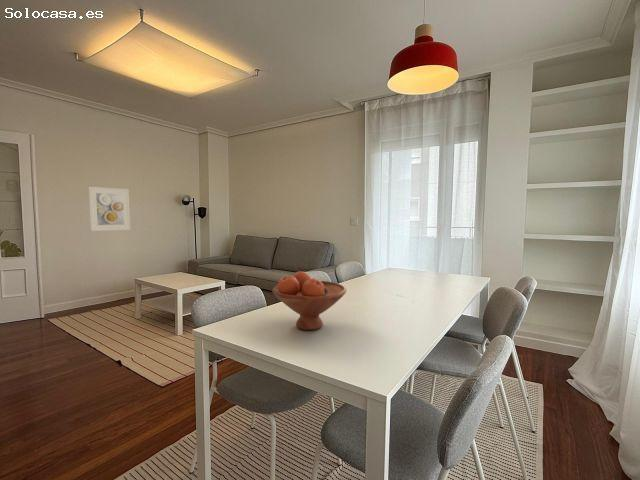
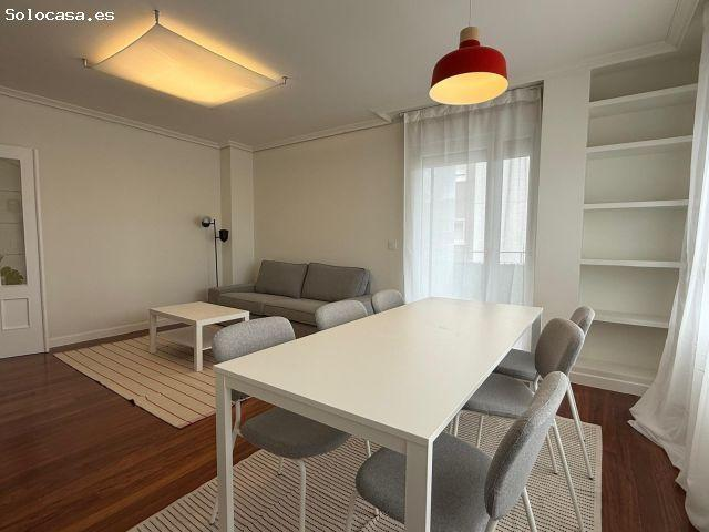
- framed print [88,186,131,232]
- fruit bowl [272,270,347,331]
